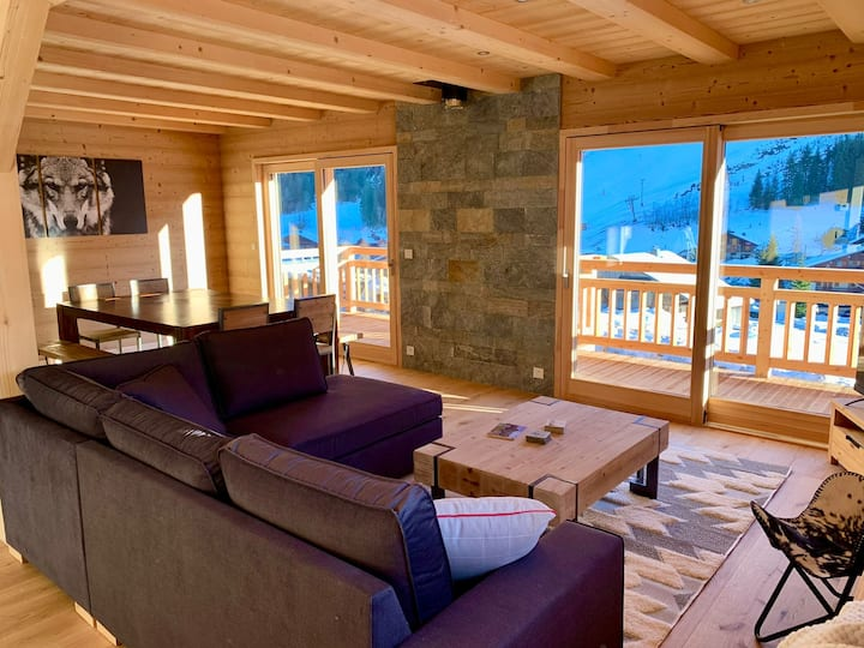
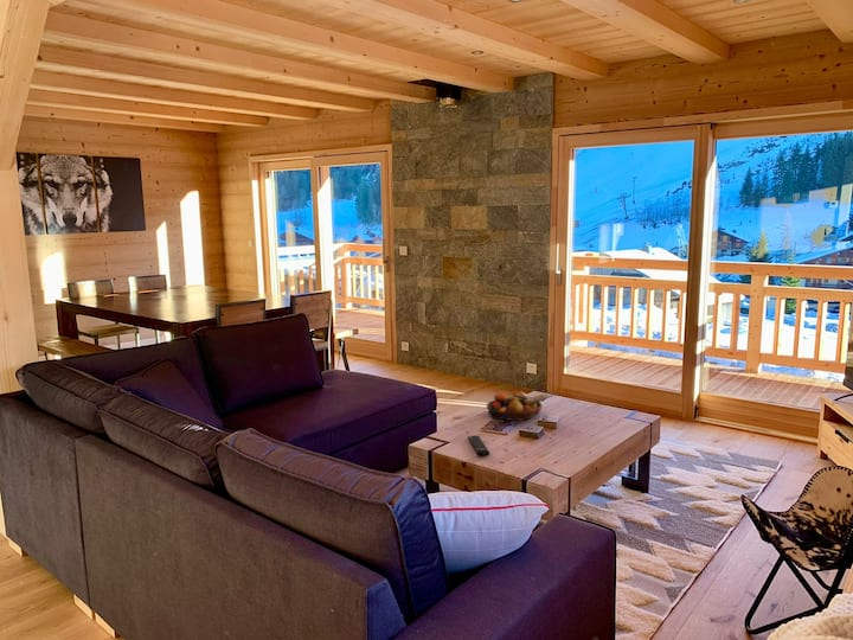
+ remote control [467,435,490,457]
+ fruit bowl [486,390,549,422]
